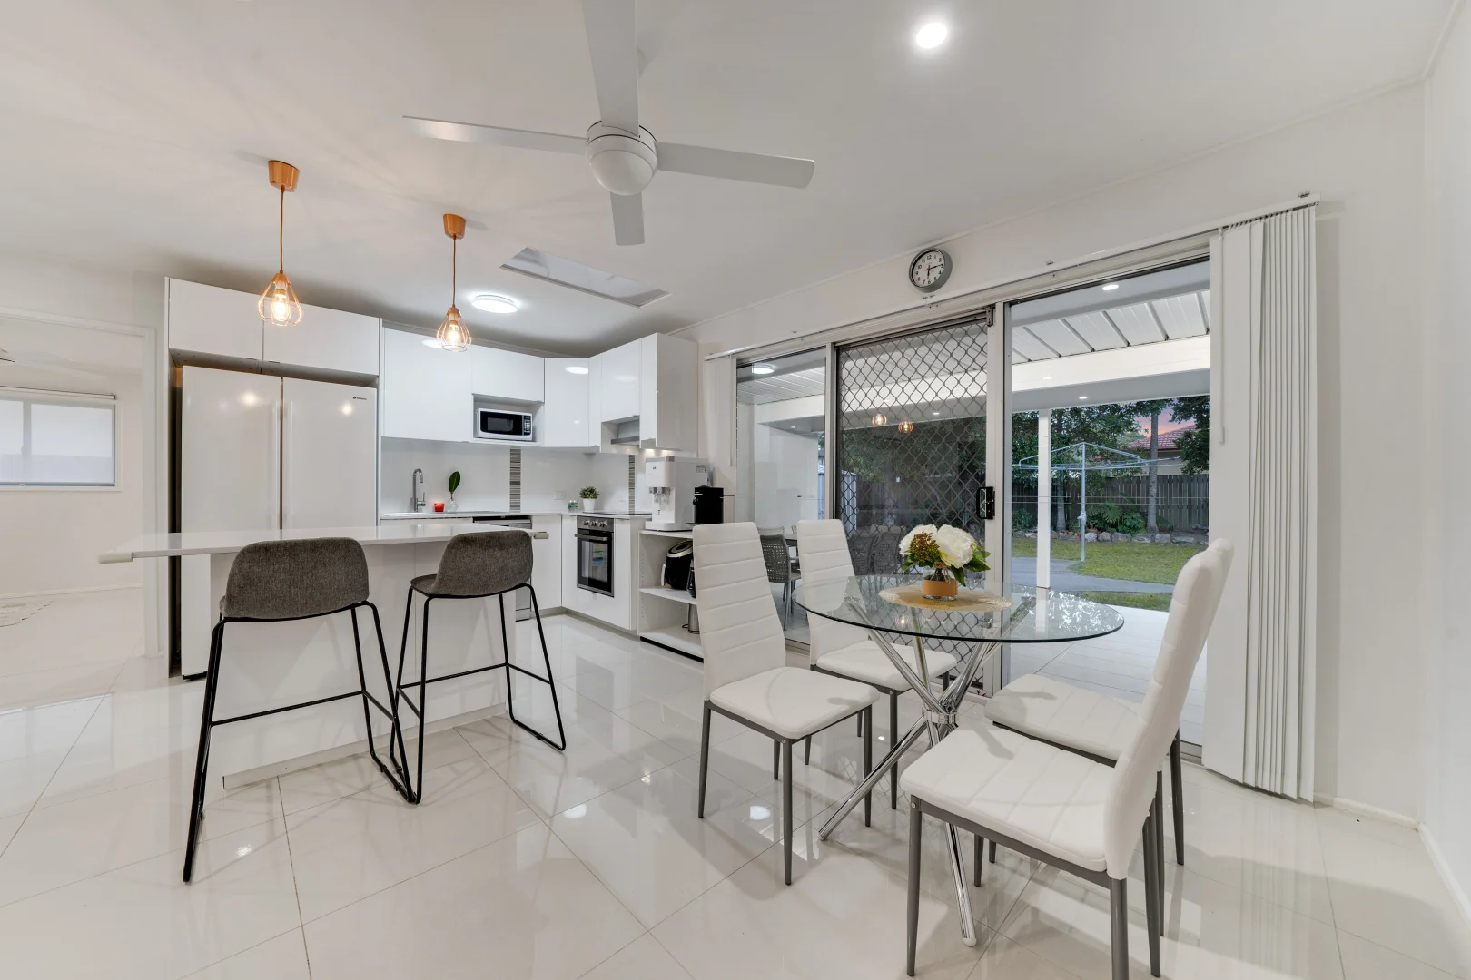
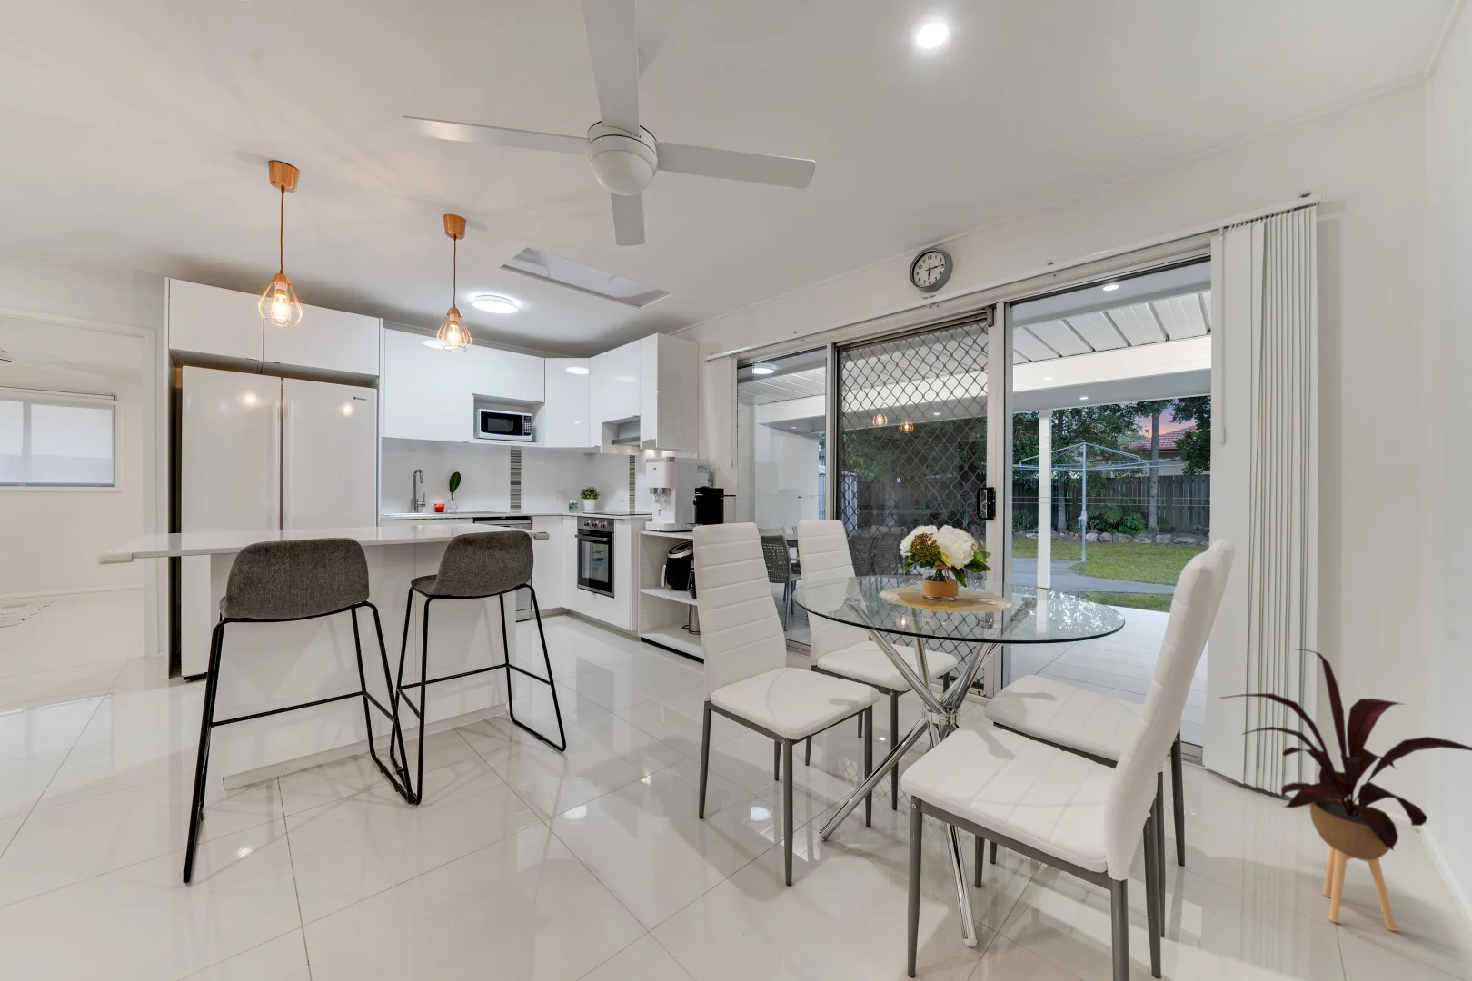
+ house plant [1218,648,1472,932]
